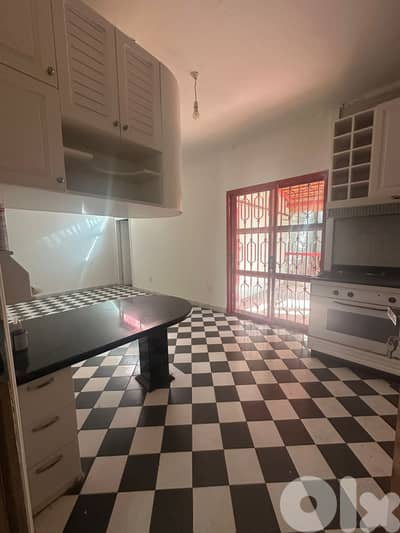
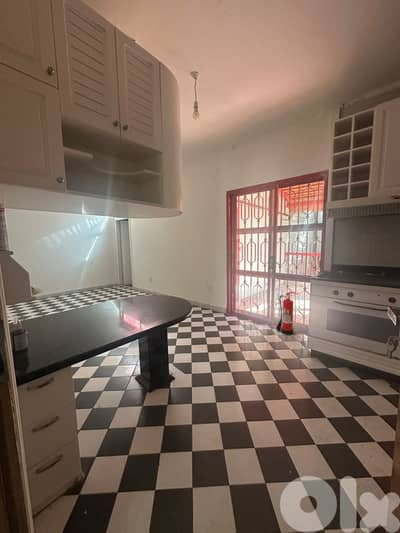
+ fire extinguisher [275,291,300,336]
